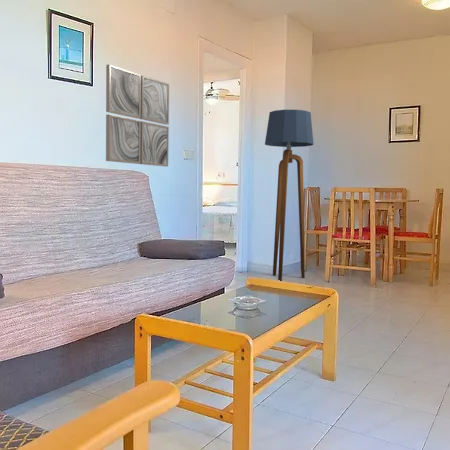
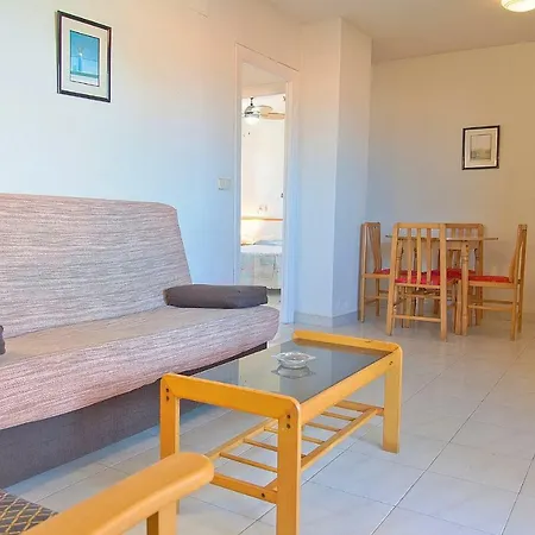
- wall art [105,63,170,168]
- floor lamp [264,109,315,282]
